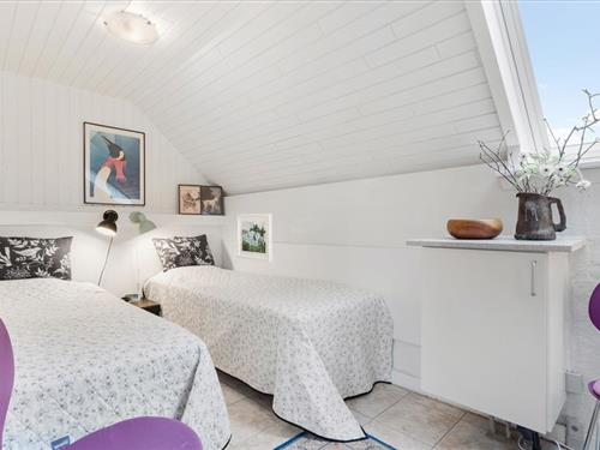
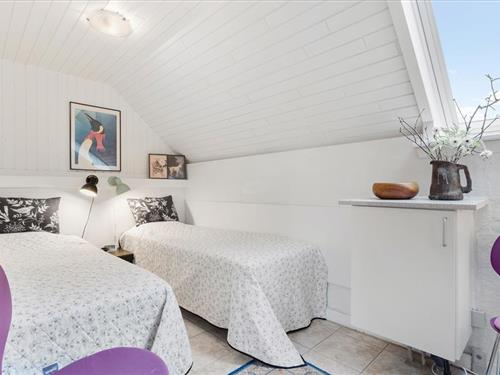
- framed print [236,212,274,263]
